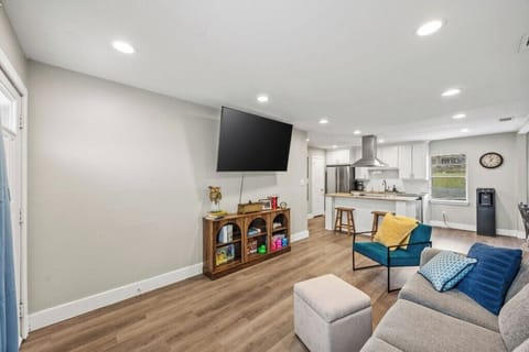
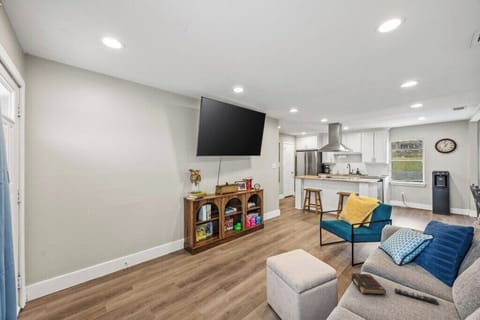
+ remote control [394,287,440,306]
+ book [349,272,387,295]
